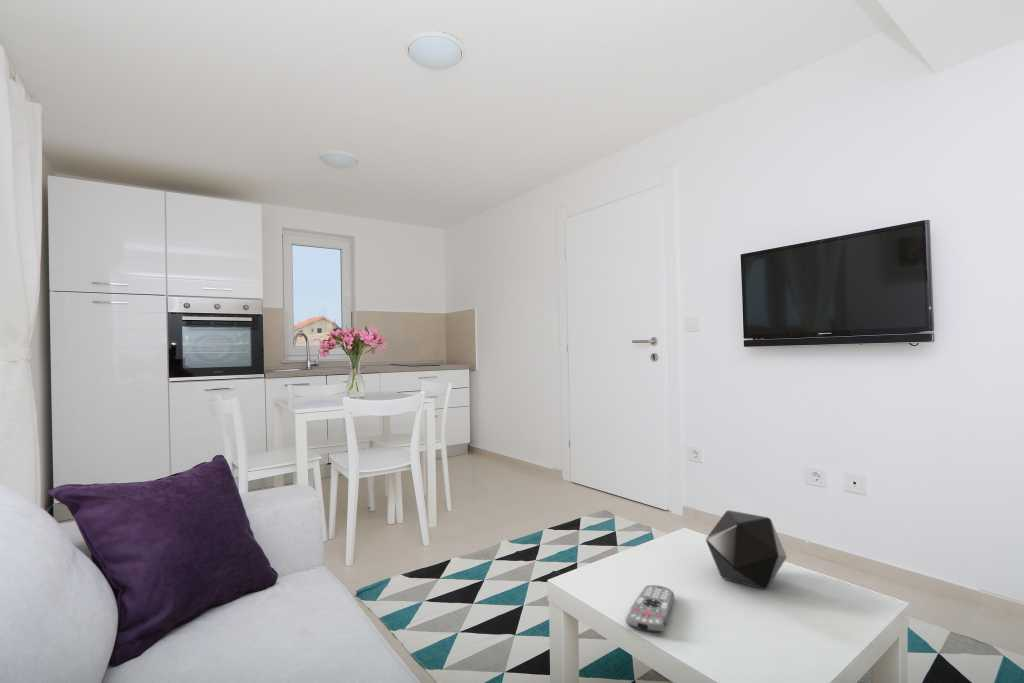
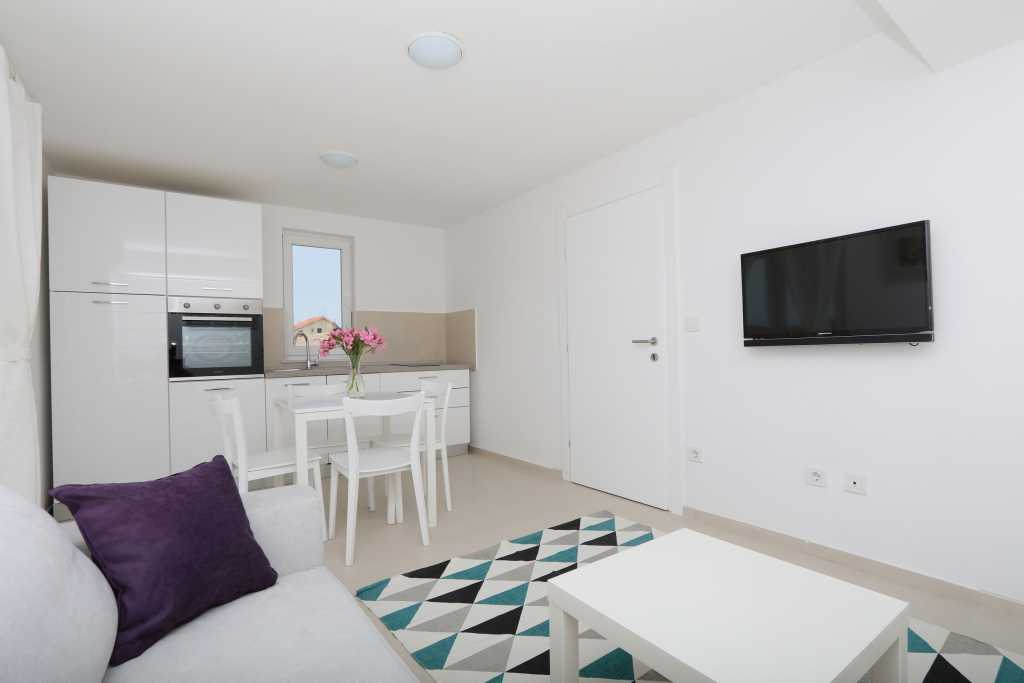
- remote control [624,584,675,634]
- decorative tray [705,509,788,590]
